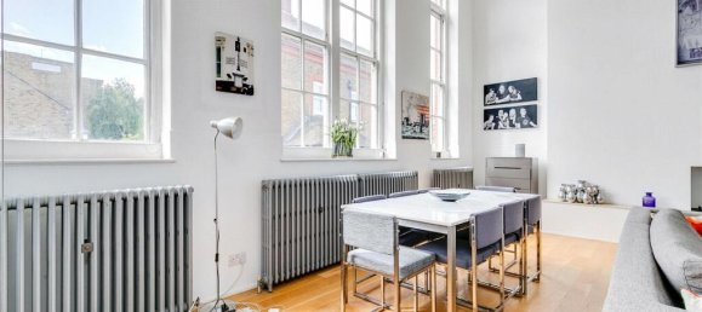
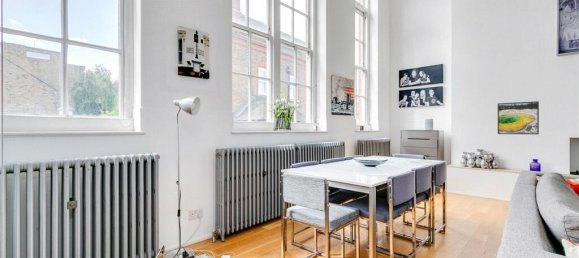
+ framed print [497,100,540,135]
